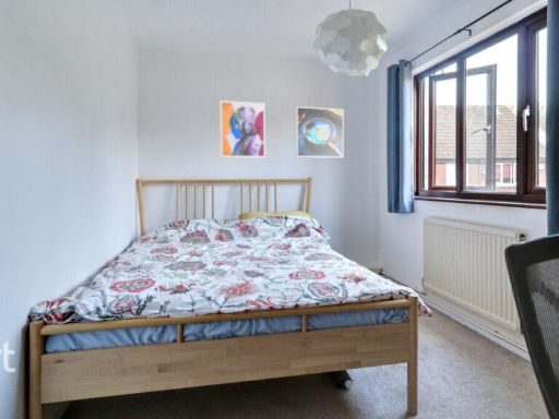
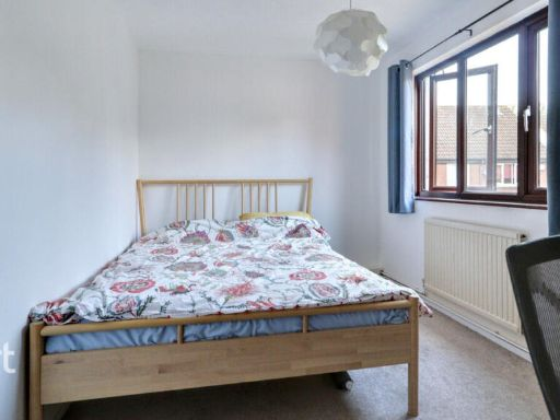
- wall art [219,99,266,159]
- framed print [295,106,345,159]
